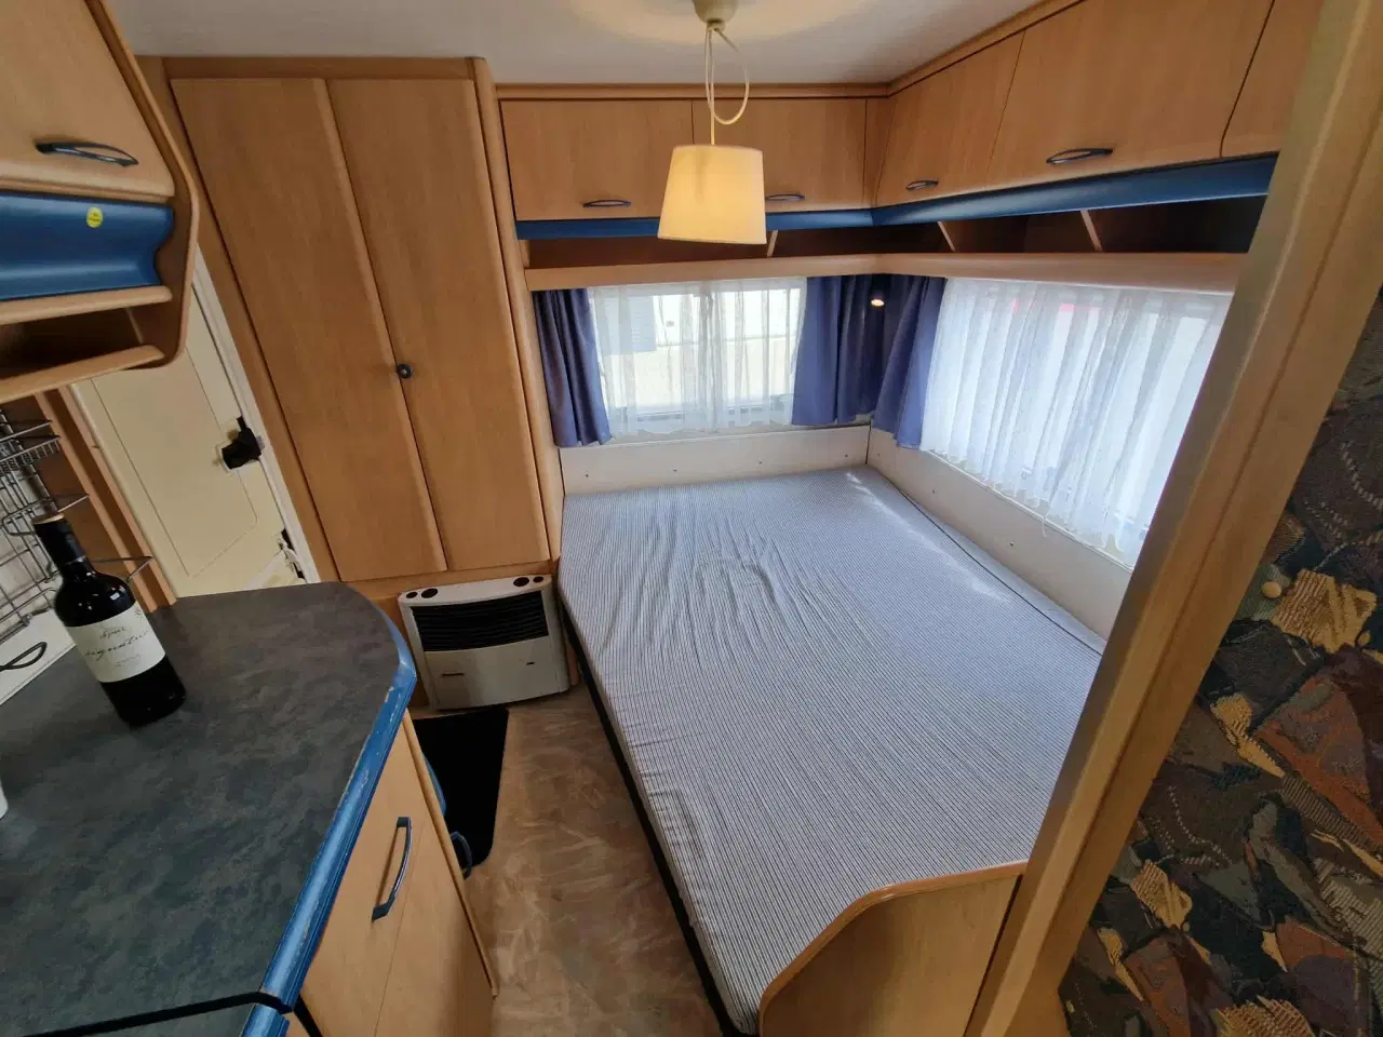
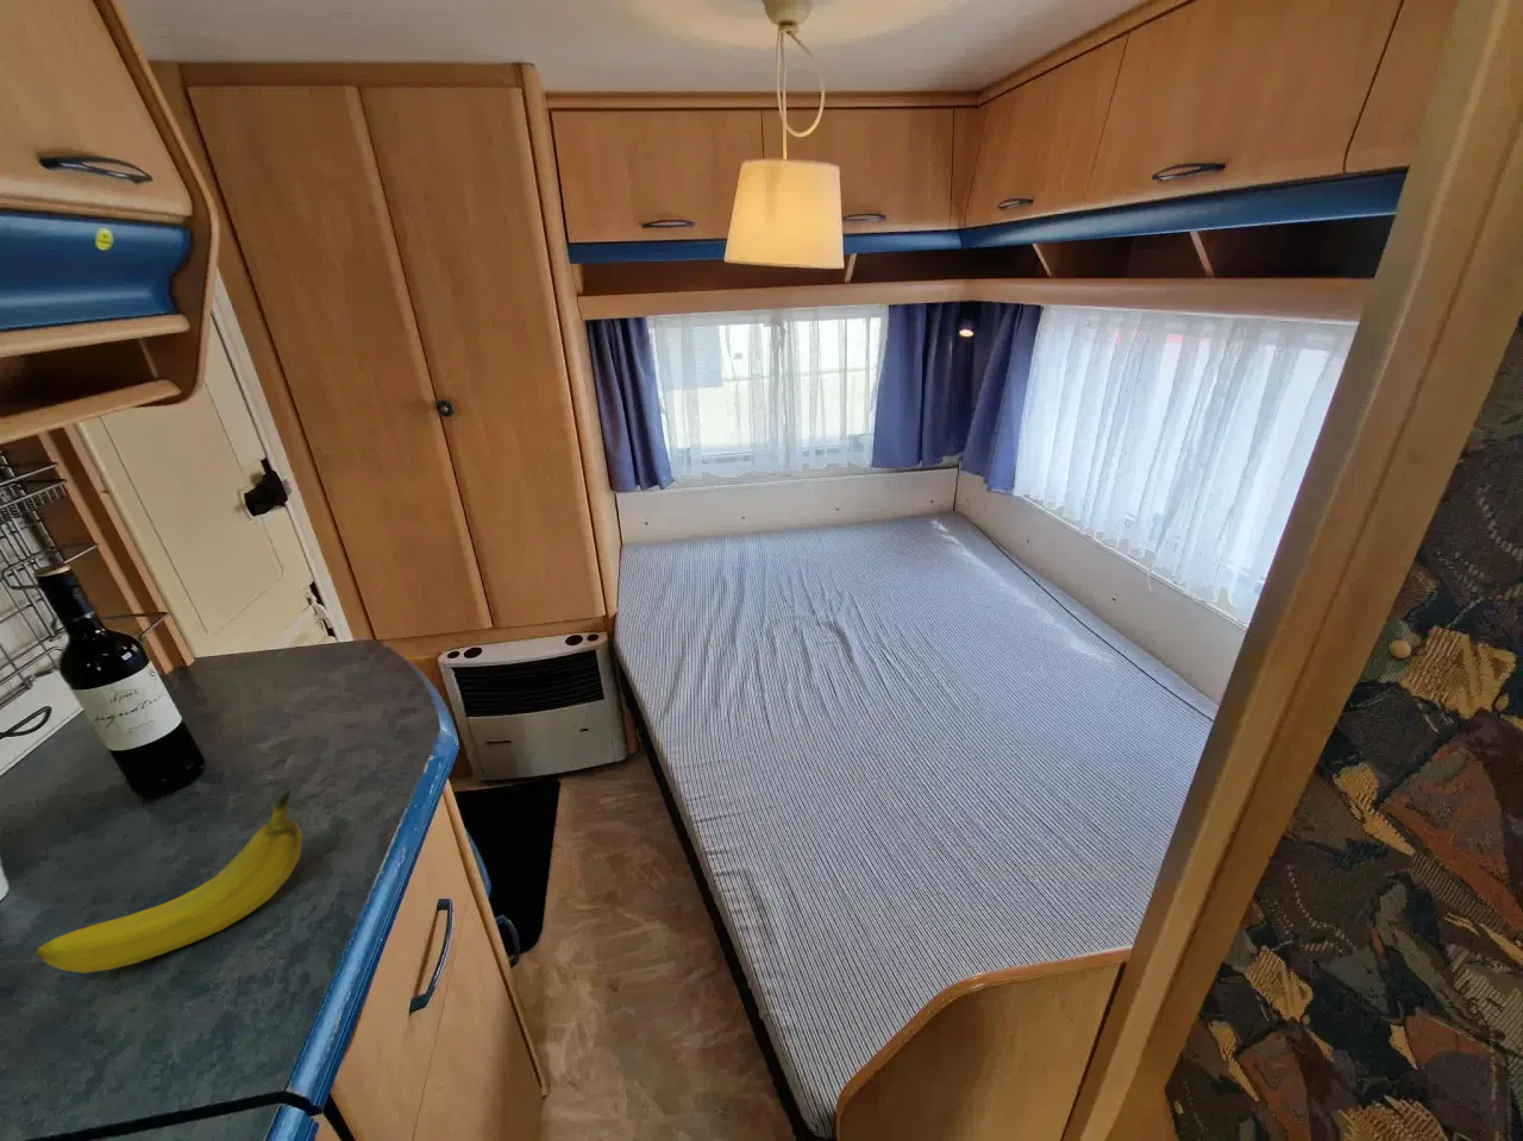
+ fruit [36,787,303,974]
